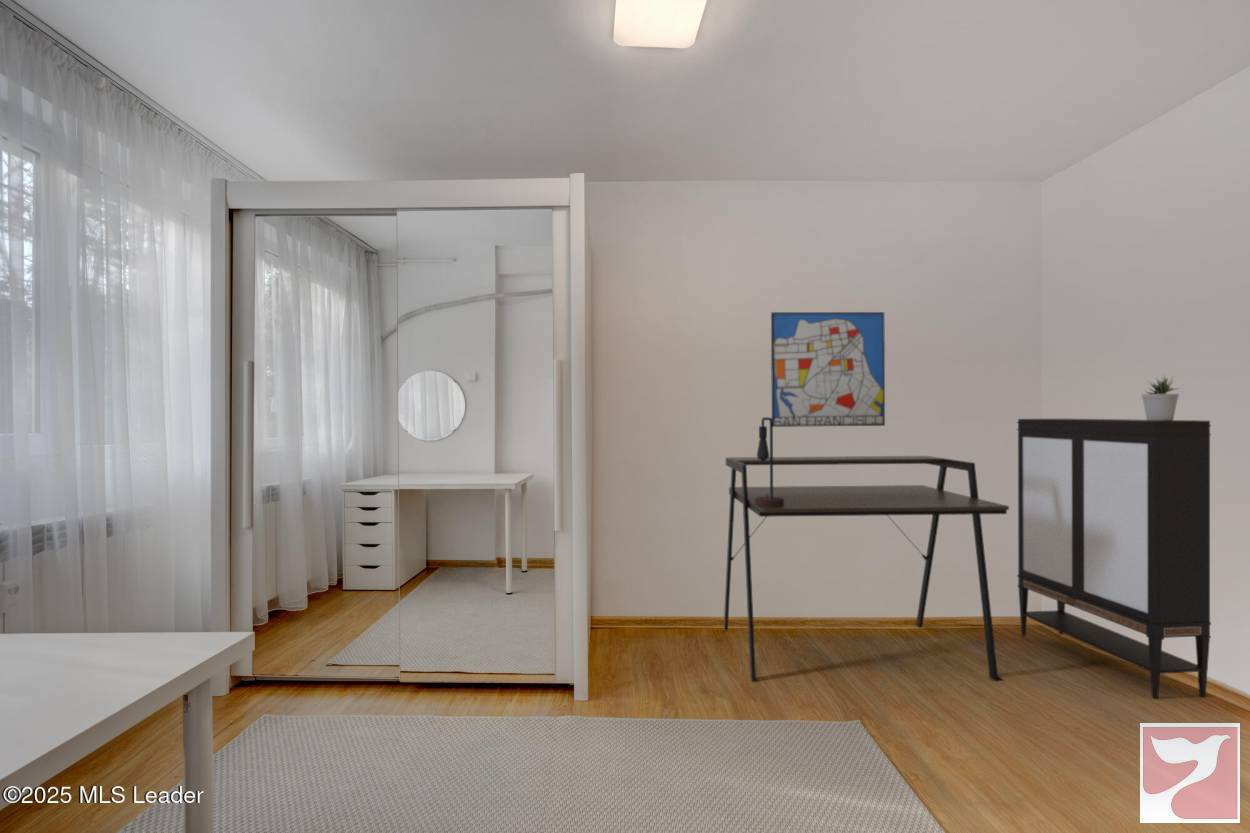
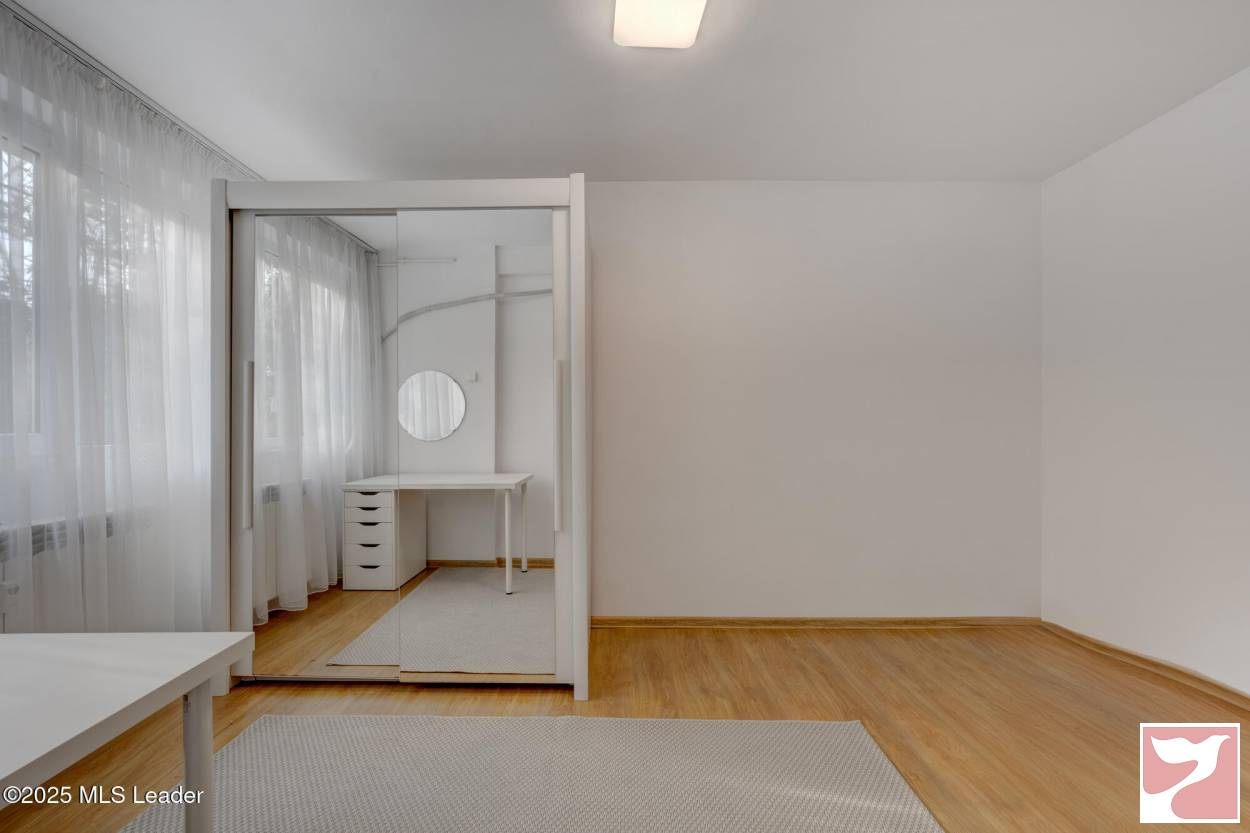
- potted plant [1141,374,1180,421]
- storage cabinet [1016,417,1212,700]
- wall art [770,311,886,428]
- table lamp [755,416,784,507]
- desk [723,455,1010,683]
